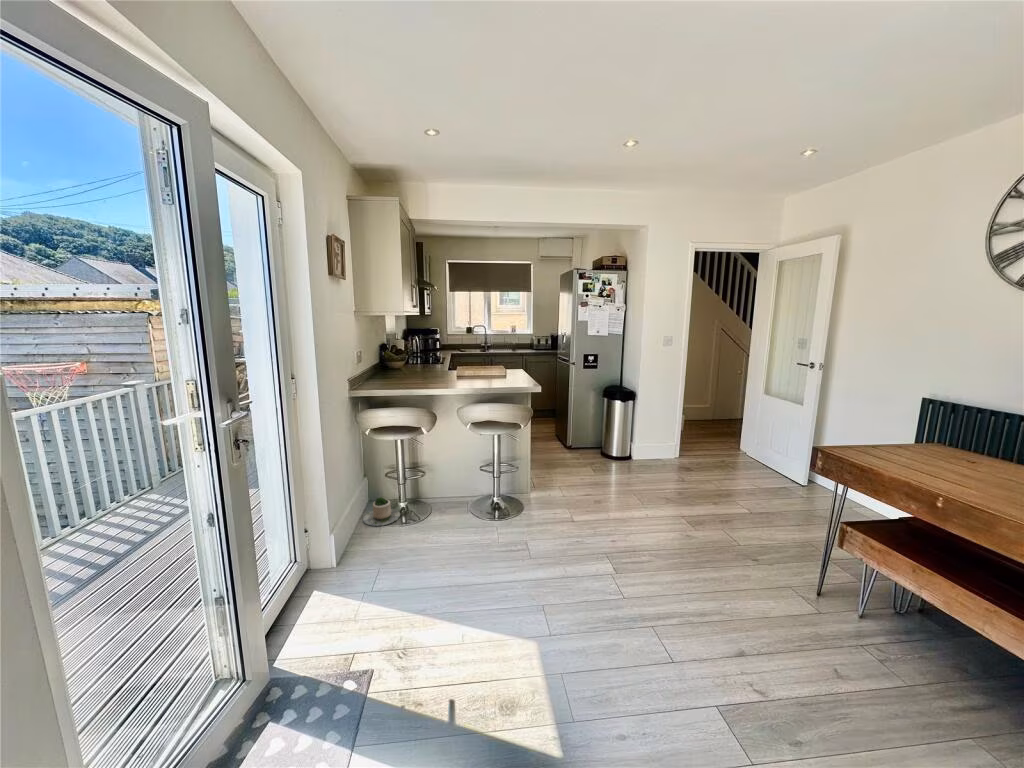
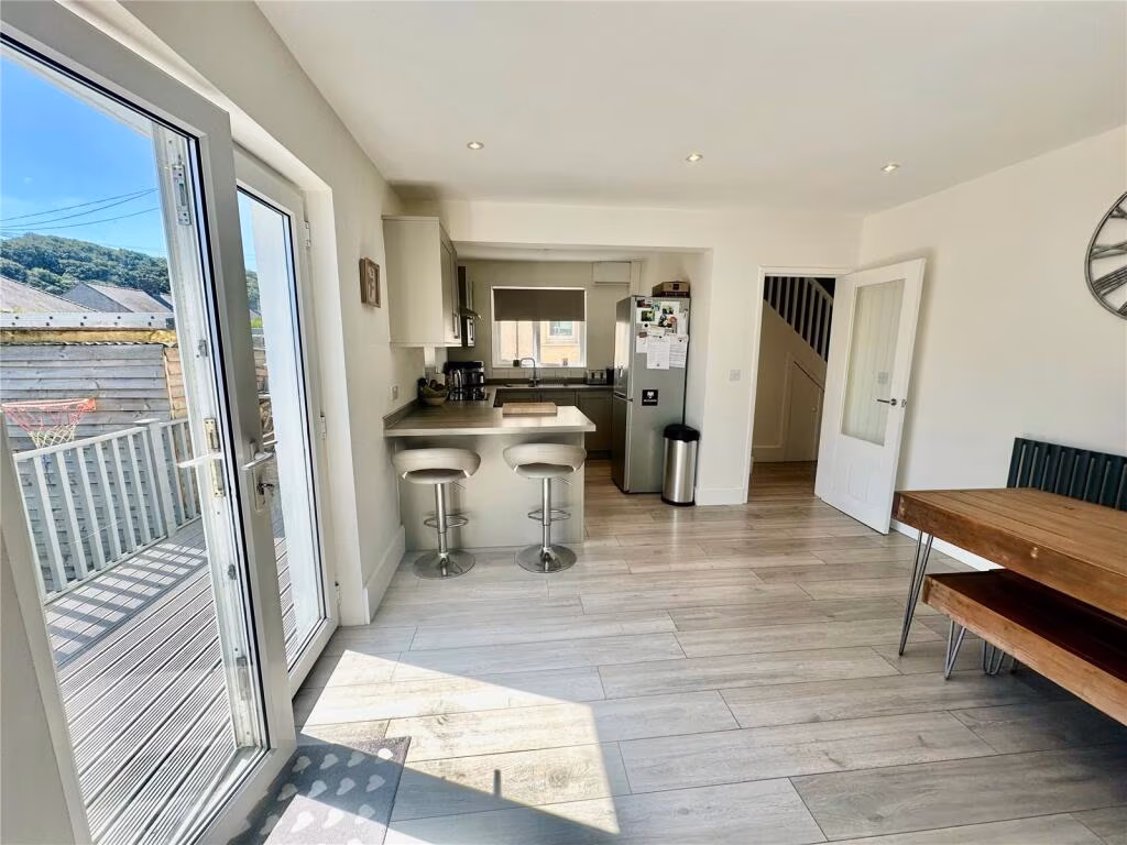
- potted plant [362,496,401,527]
